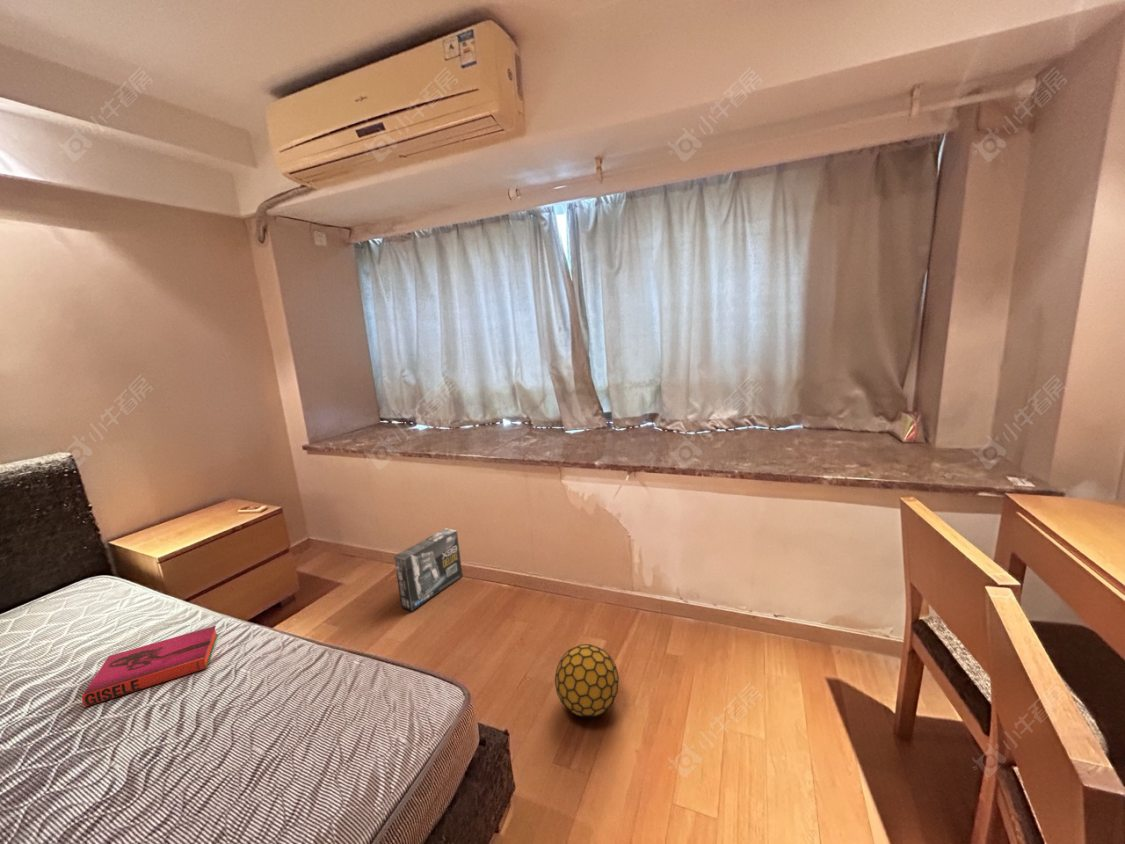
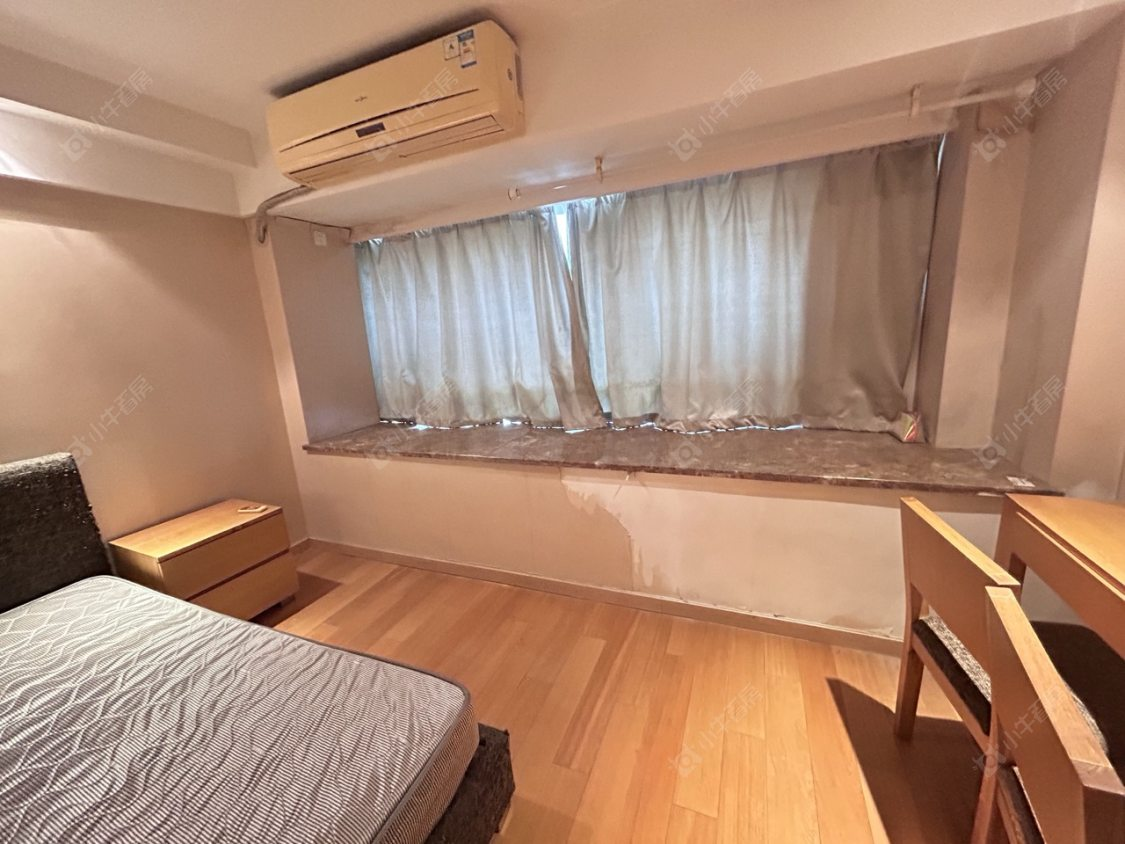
- box [393,527,464,612]
- hardback book [81,625,219,708]
- decorative ball [554,643,620,718]
